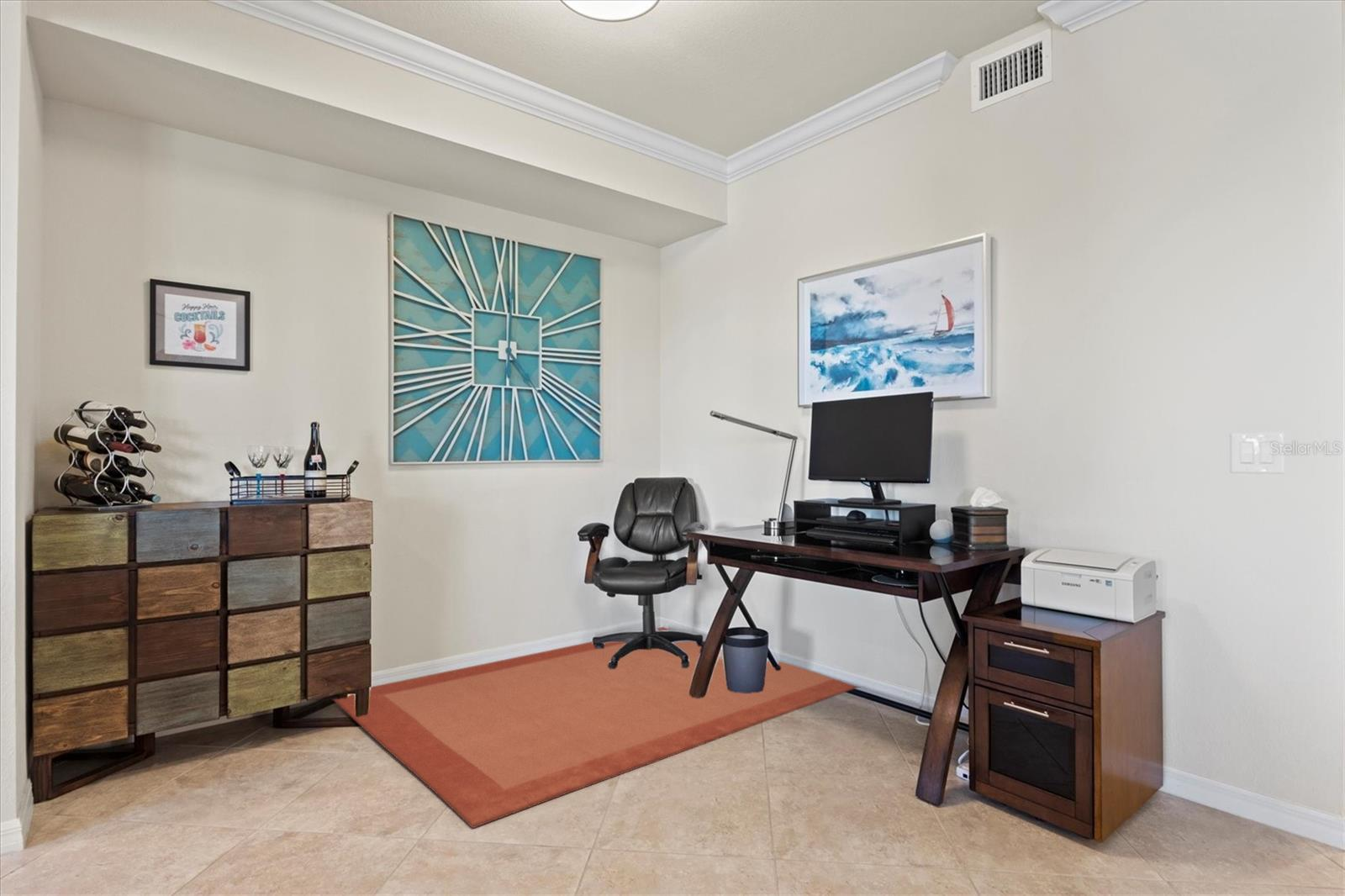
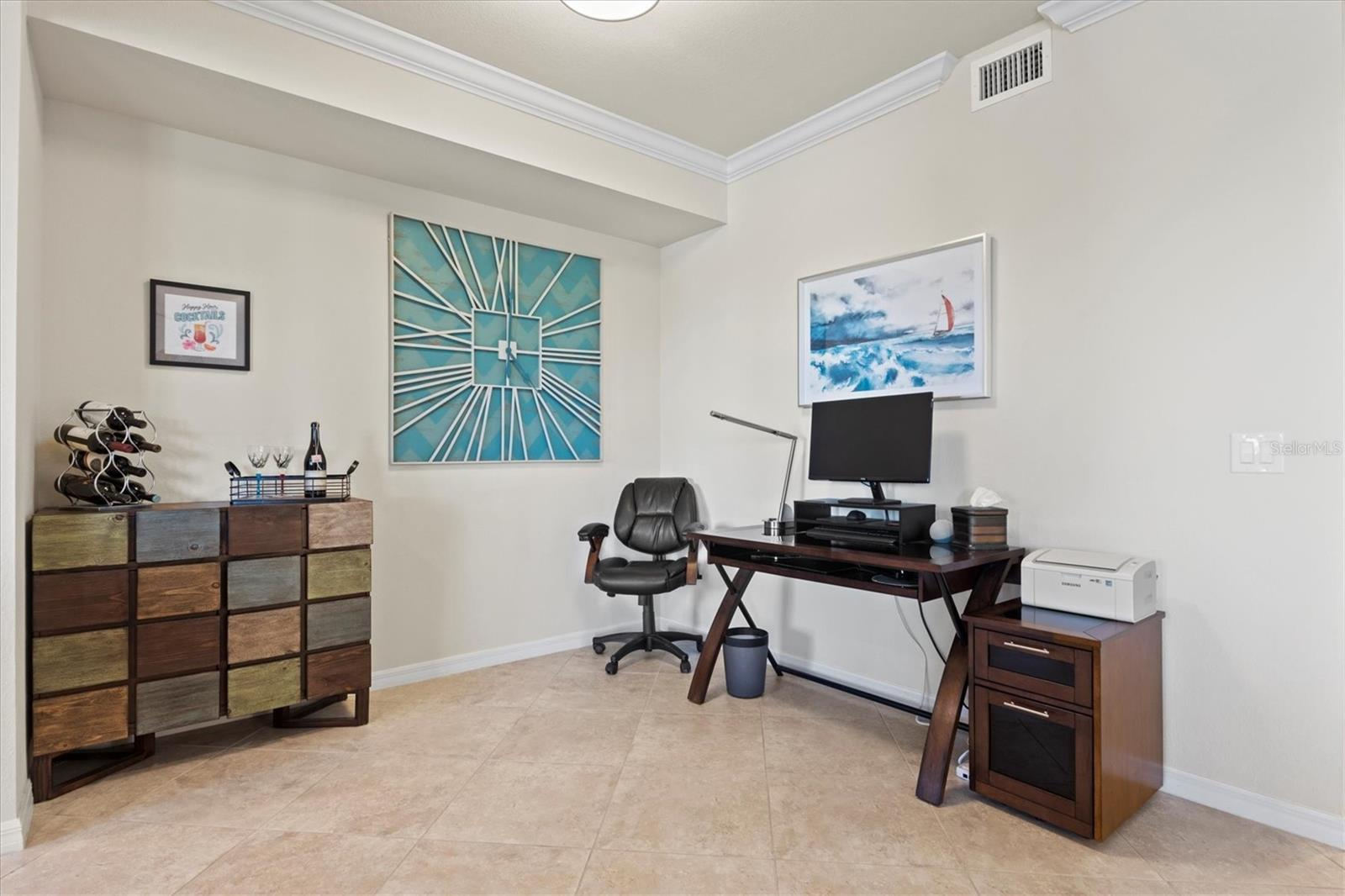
- rug [332,626,860,829]
